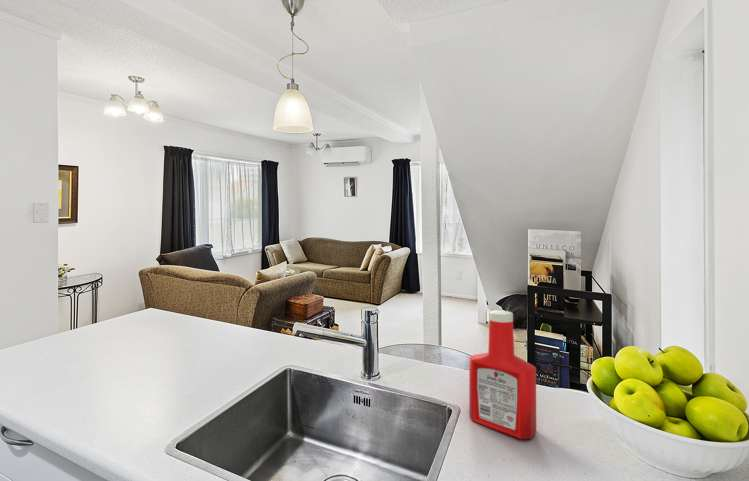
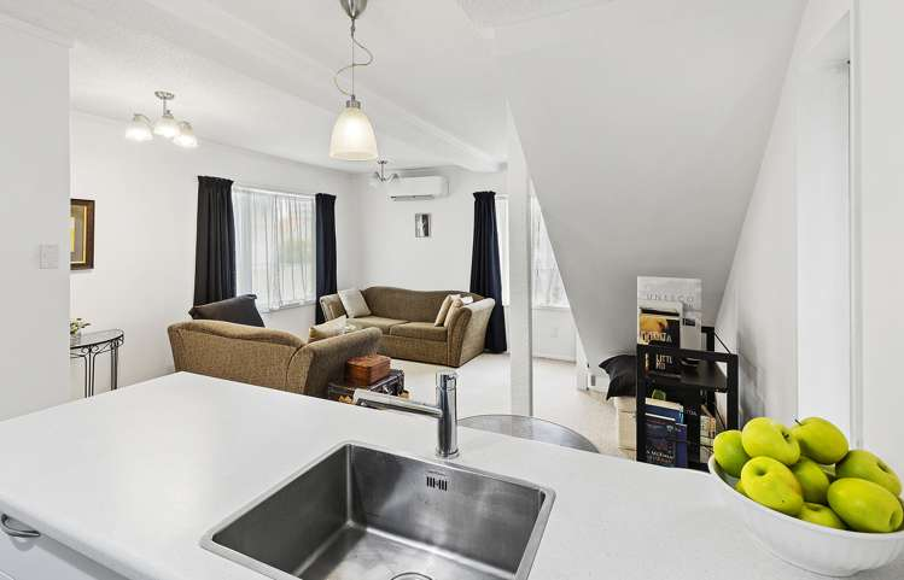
- soap bottle [468,309,537,440]
